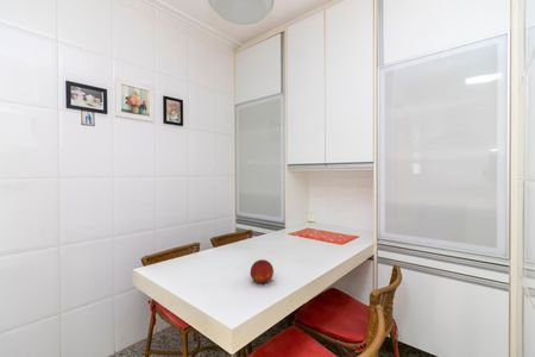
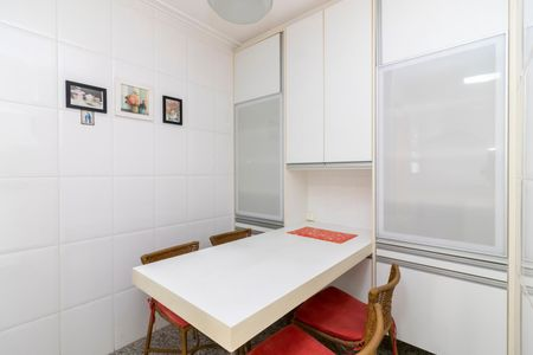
- fruit [250,258,275,286]
